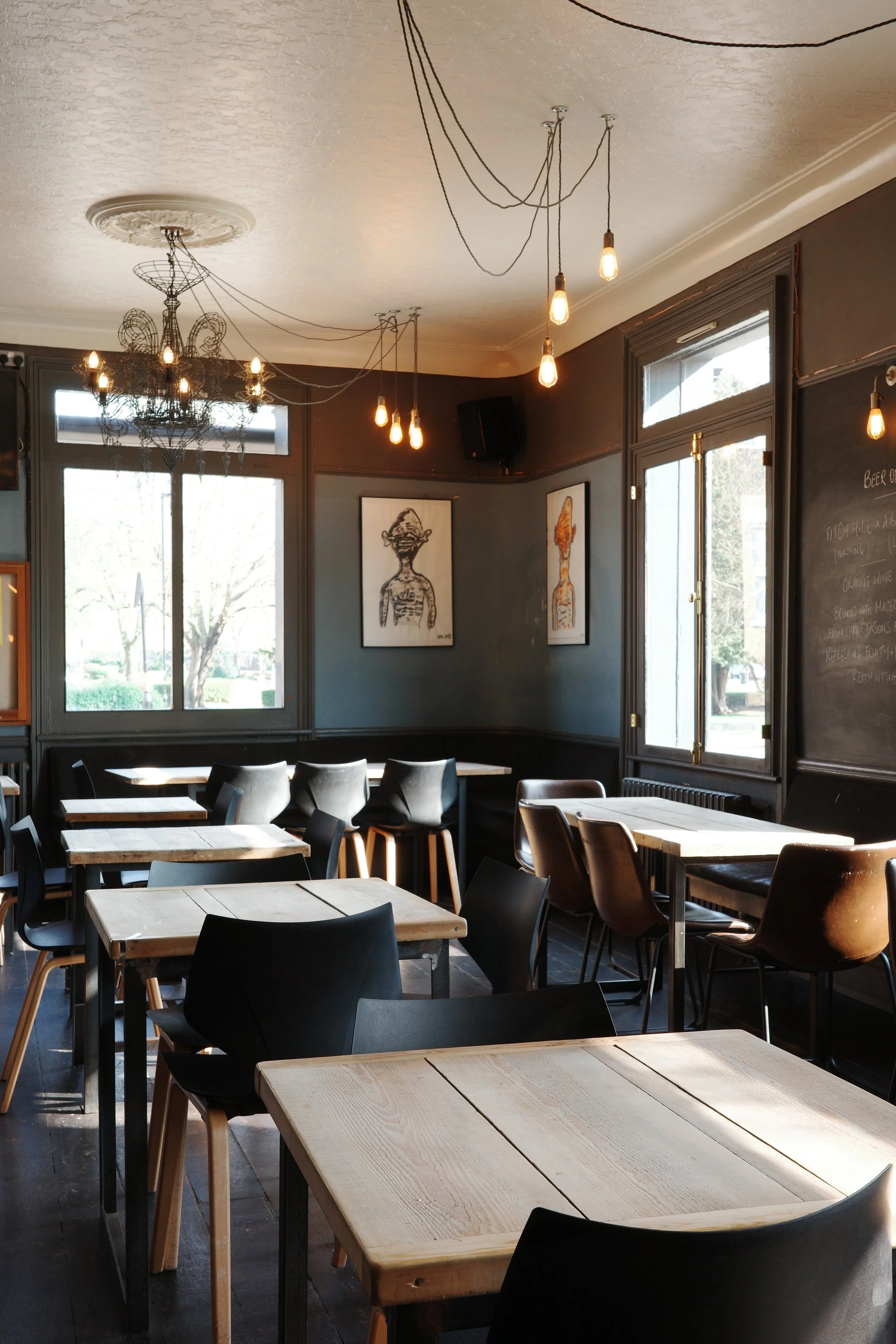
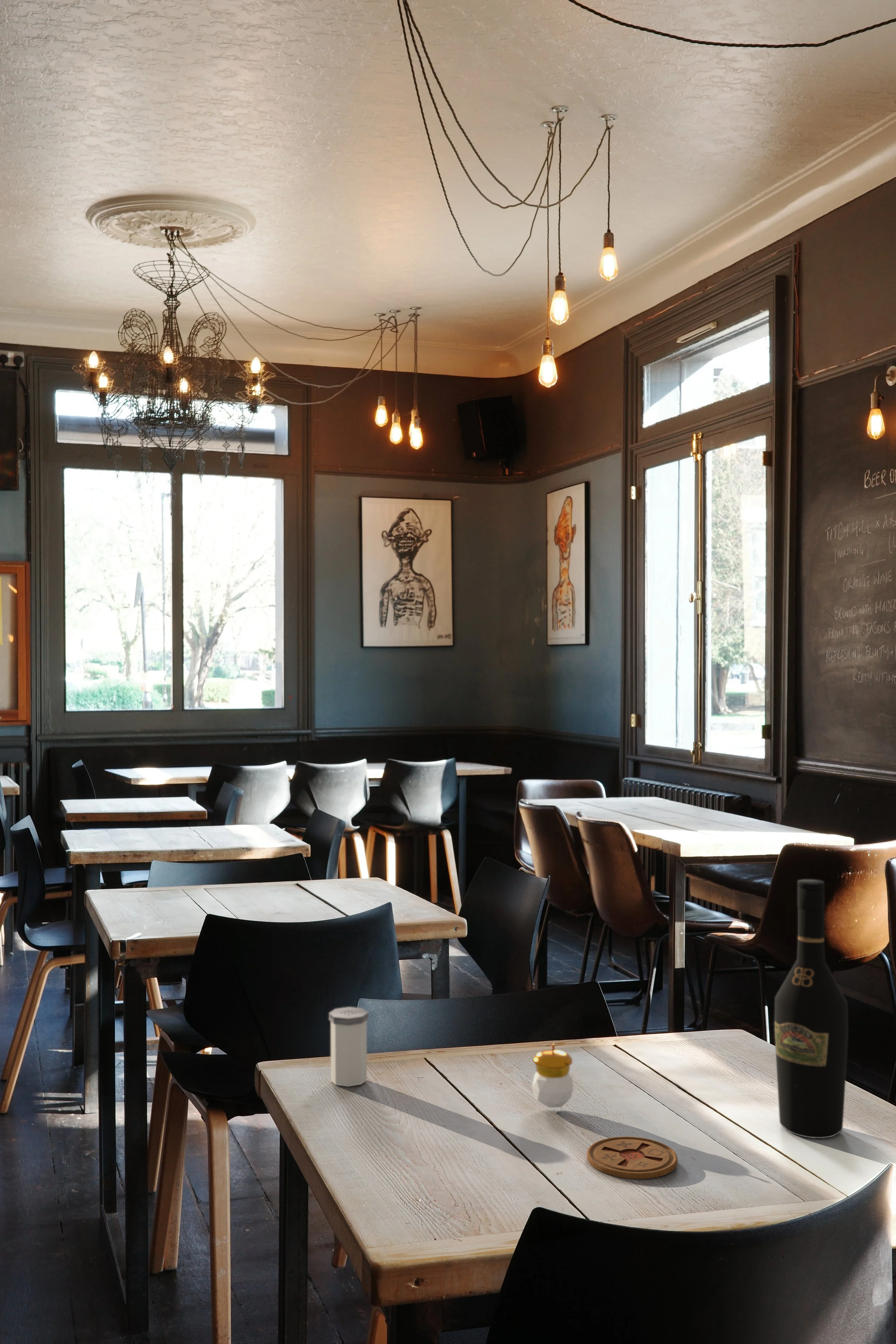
+ salt shaker [328,1006,369,1087]
+ coaster [587,1136,678,1179]
+ wine bottle [774,879,849,1139]
+ candle [532,1043,574,1108]
